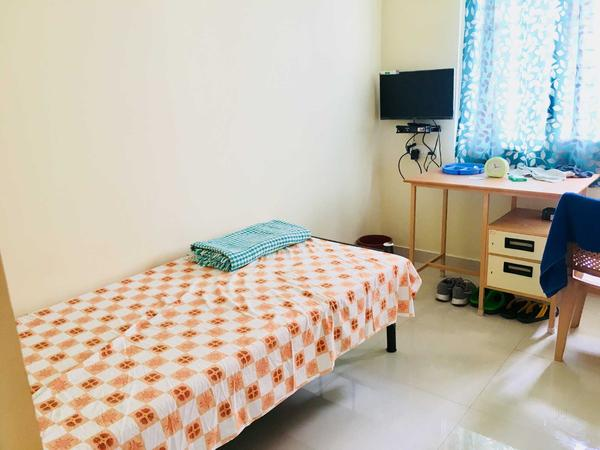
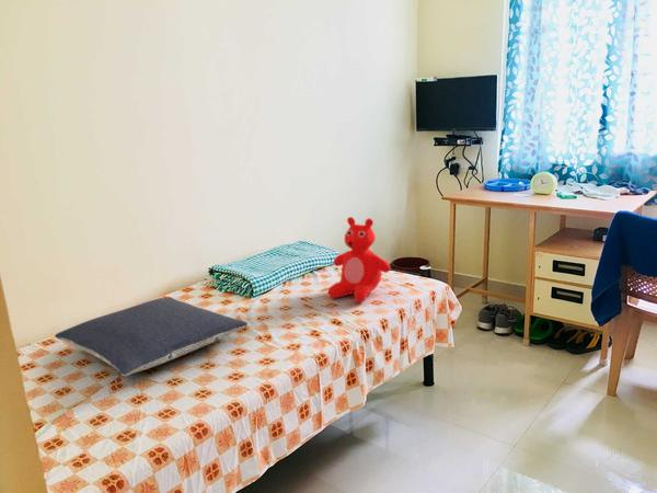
+ teddy bear [327,216,391,303]
+ pillow [54,296,249,377]
